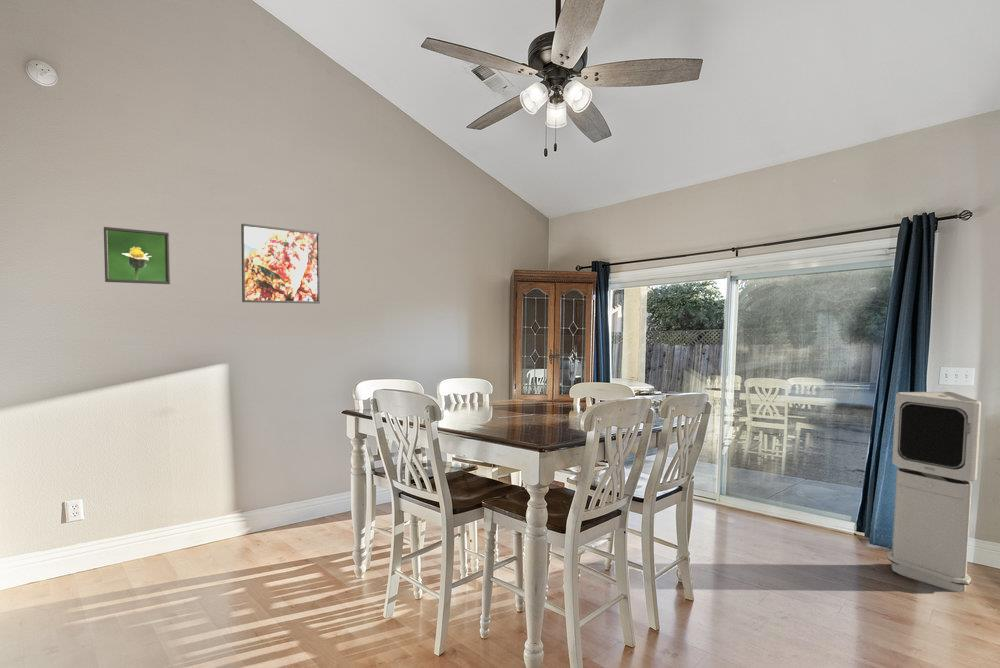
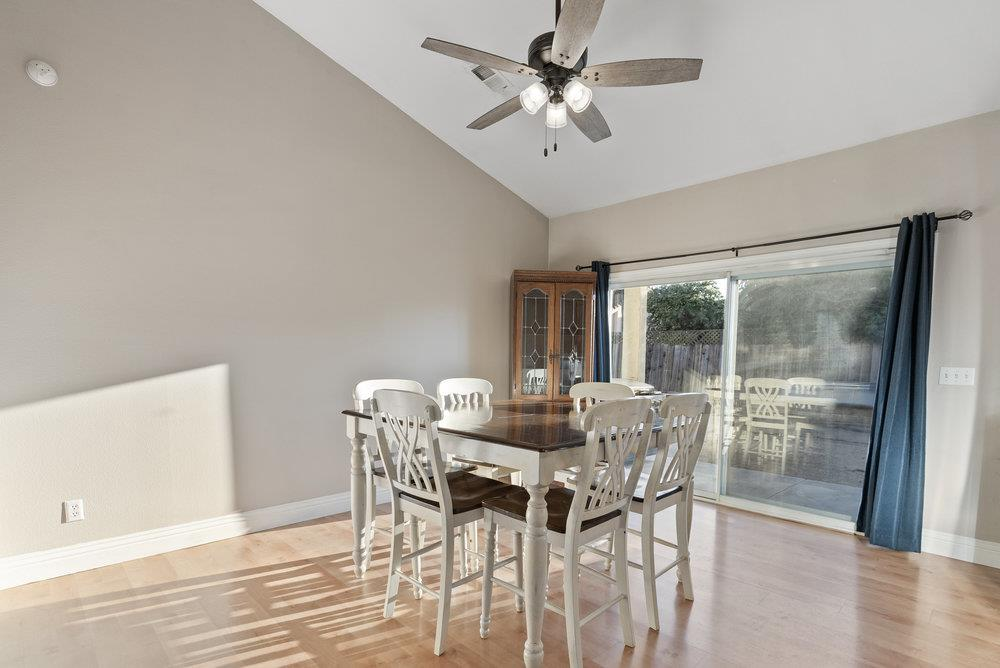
- air purifier [886,391,982,593]
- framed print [103,226,171,285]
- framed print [240,223,321,304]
